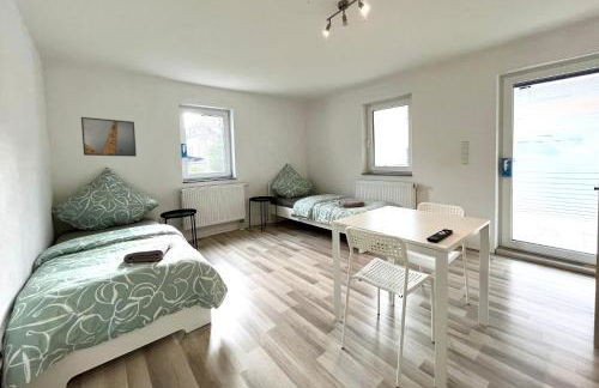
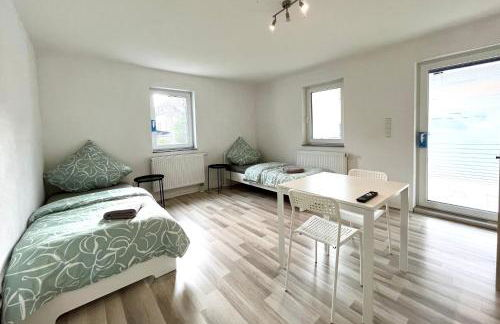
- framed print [80,116,138,158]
